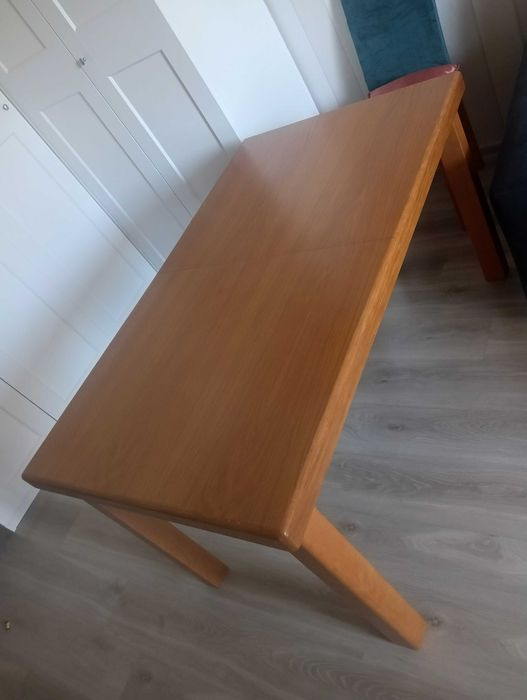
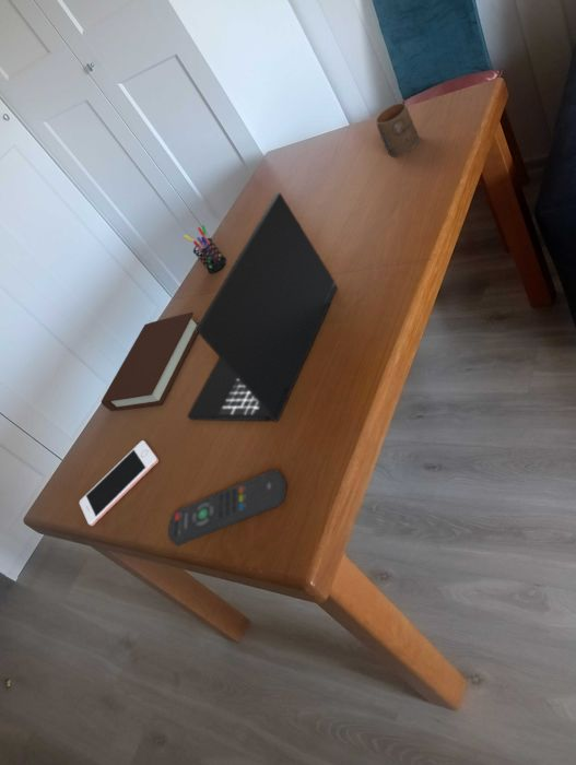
+ laptop [186,192,339,422]
+ pen holder [183,224,227,274]
+ cup [375,102,421,158]
+ remote control [167,468,287,548]
+ book [99,311,200,412]
+ cell phone [79,439,160,527]
